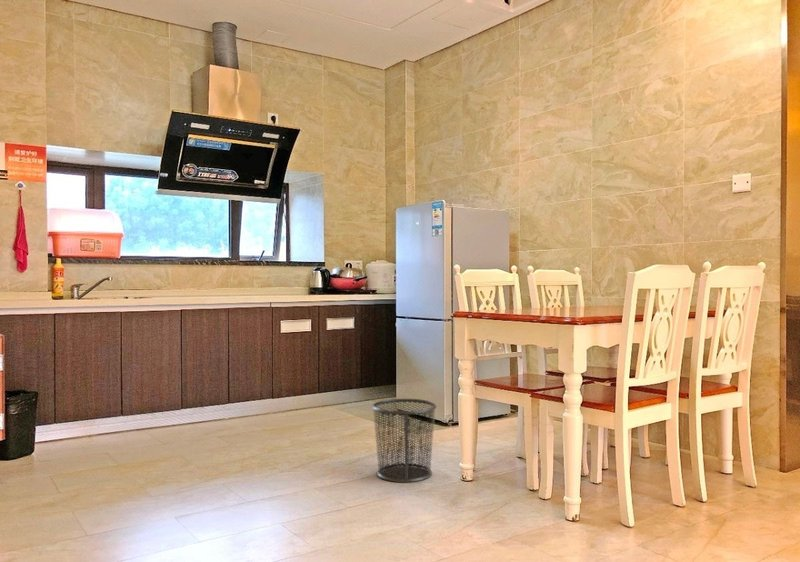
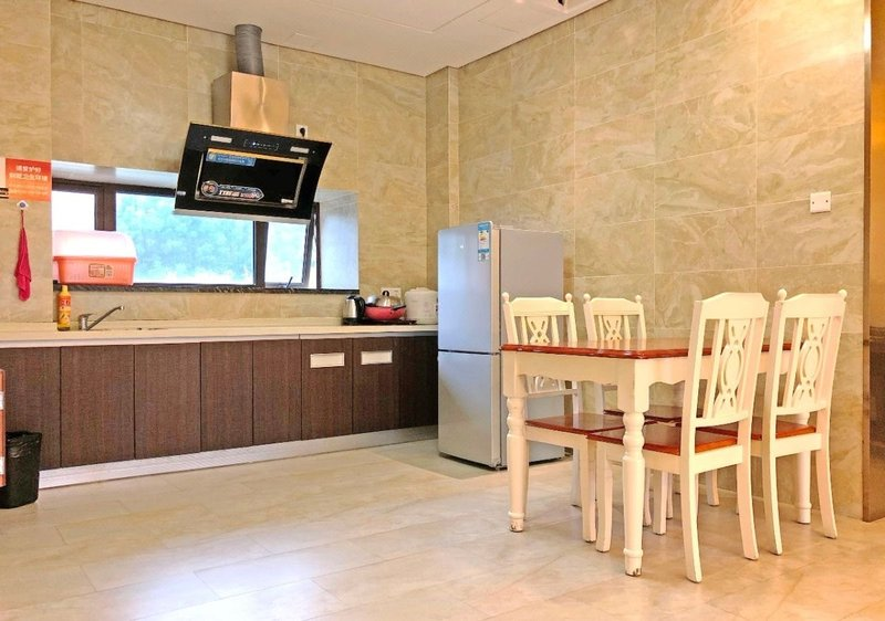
- waste bin [371,398,438,484]
